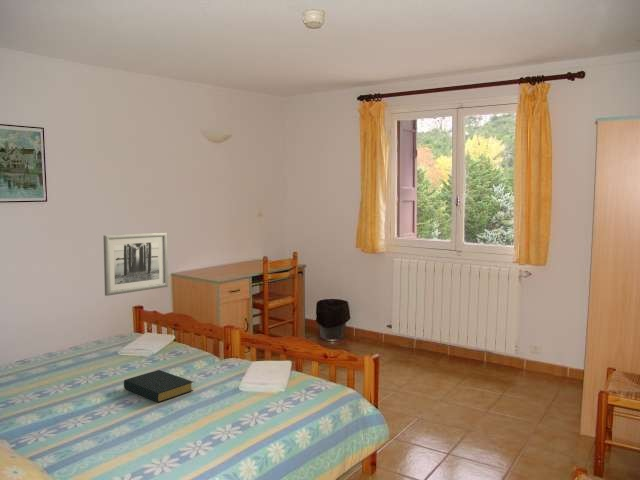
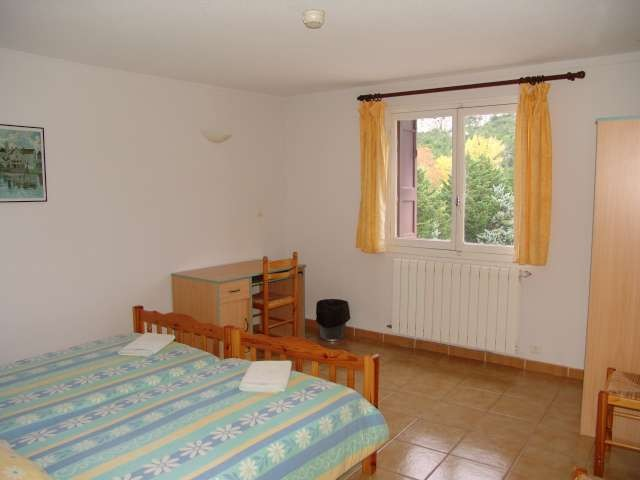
- hardback book [123,369,194,403]
- wall art [103,231,169,297]
